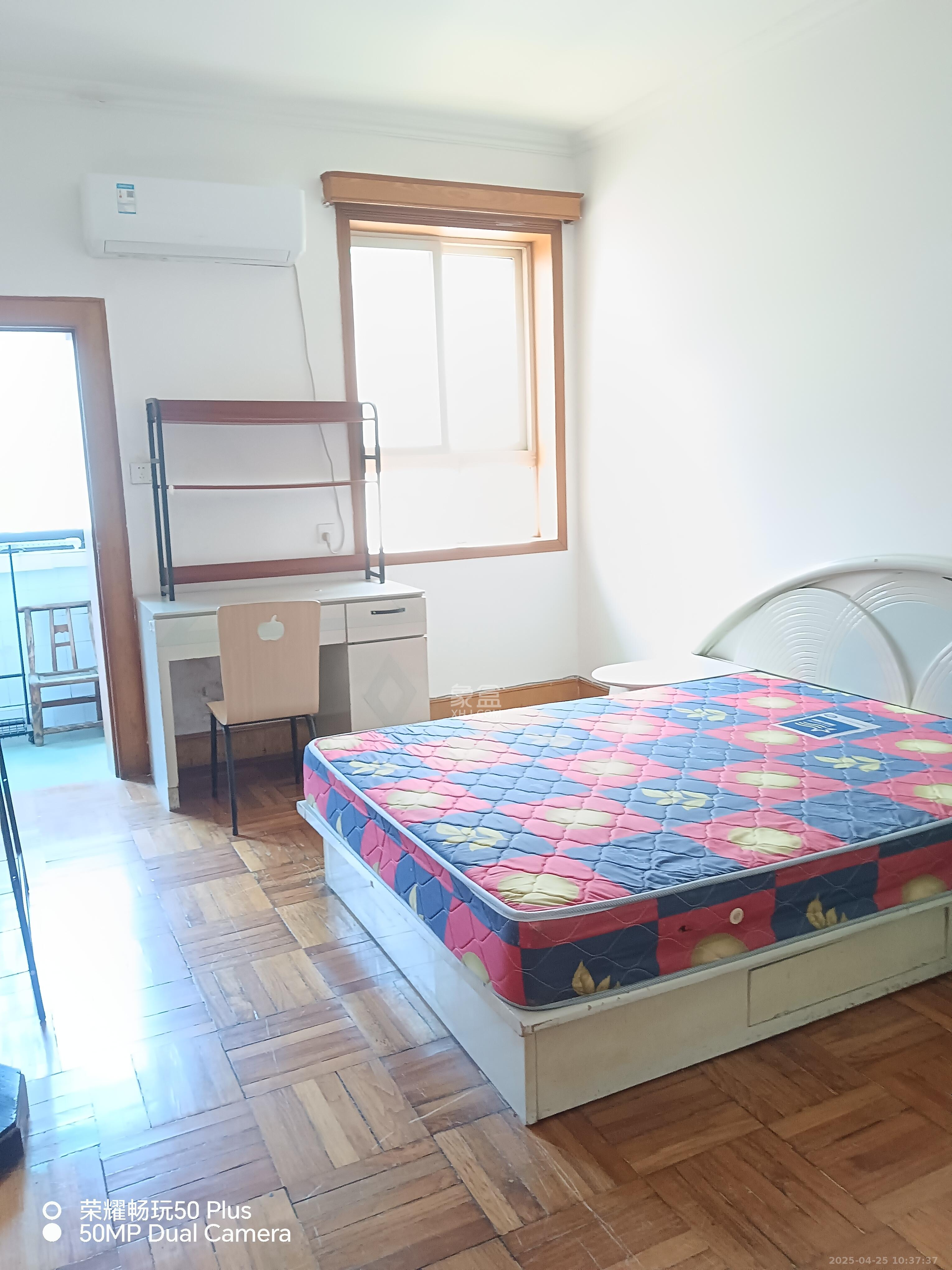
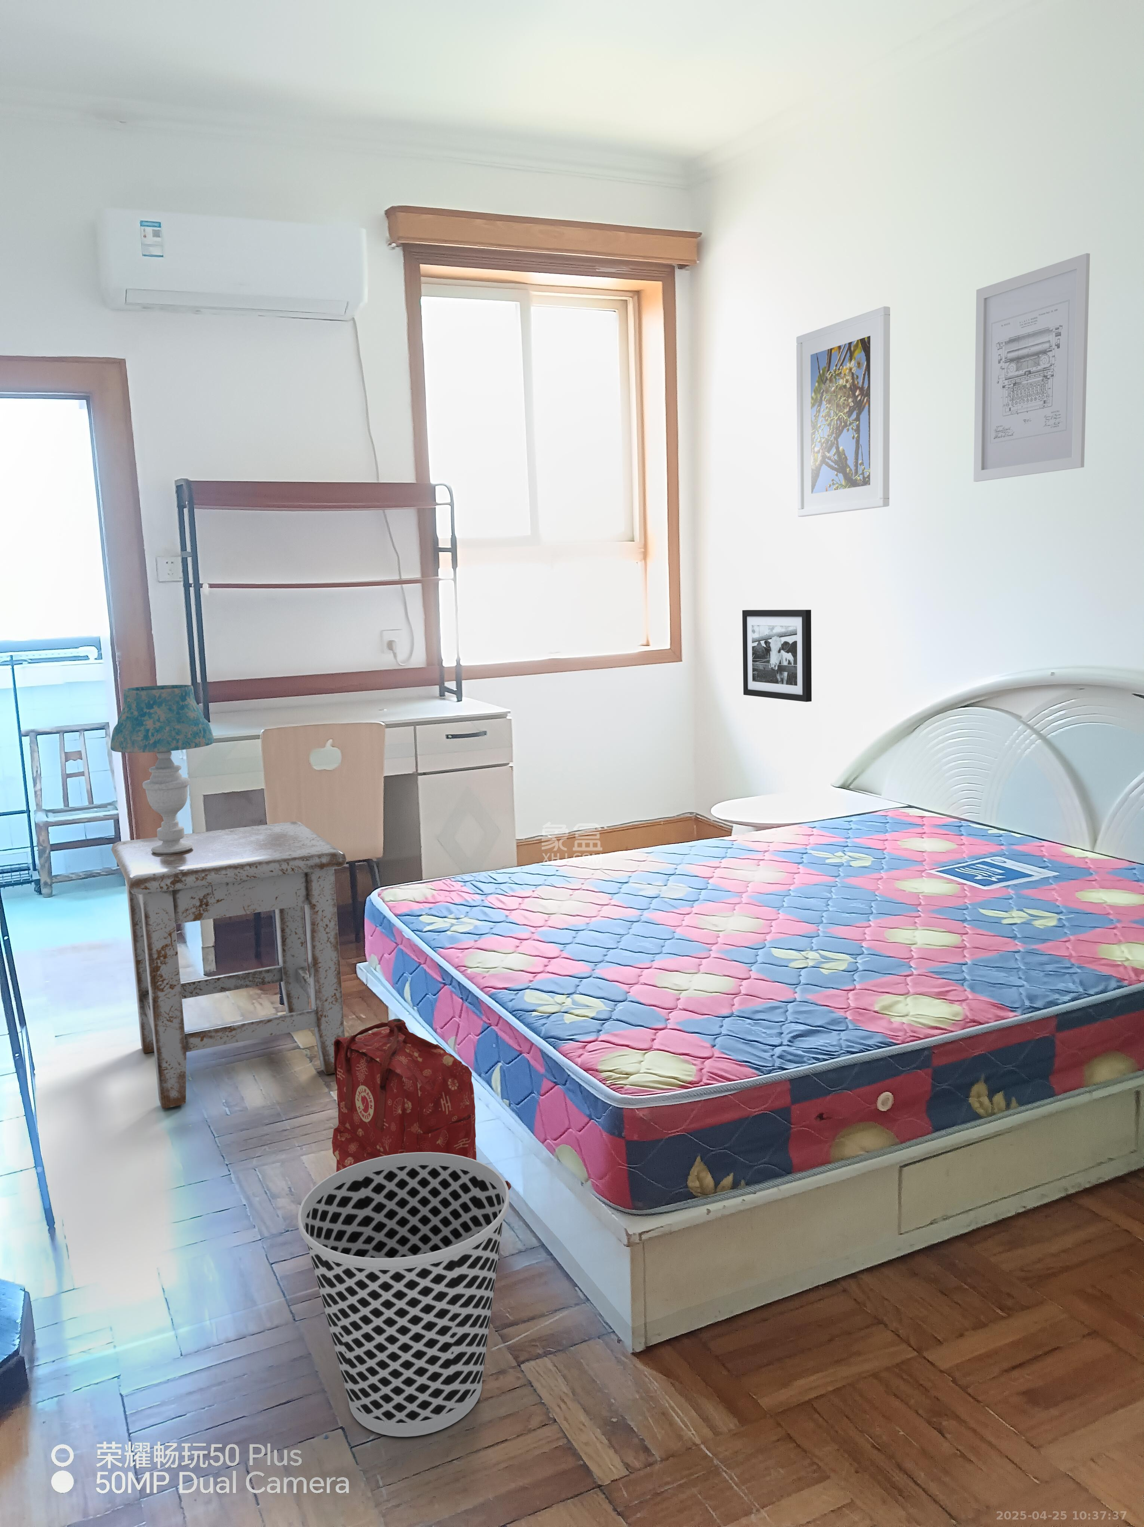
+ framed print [796,307,890,517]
+ table lamp [109,684,215,854]
+ wall art [973,252,1091,482]
+ stool [111,821,347,1109]
+ picture frame [743,610,812,702]
+ wastebasket [298,1152,510,1437]
+ backpack [332,1018,512,1190]
